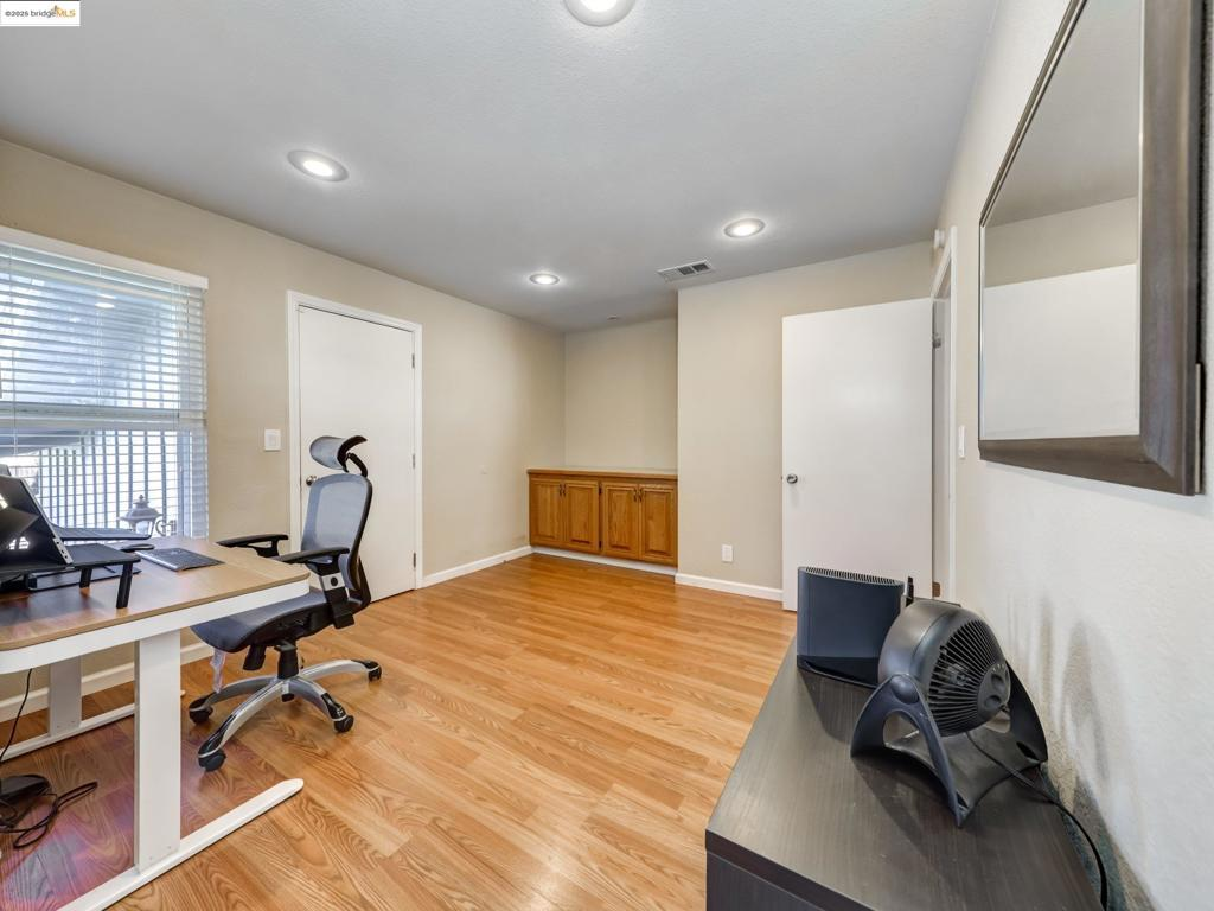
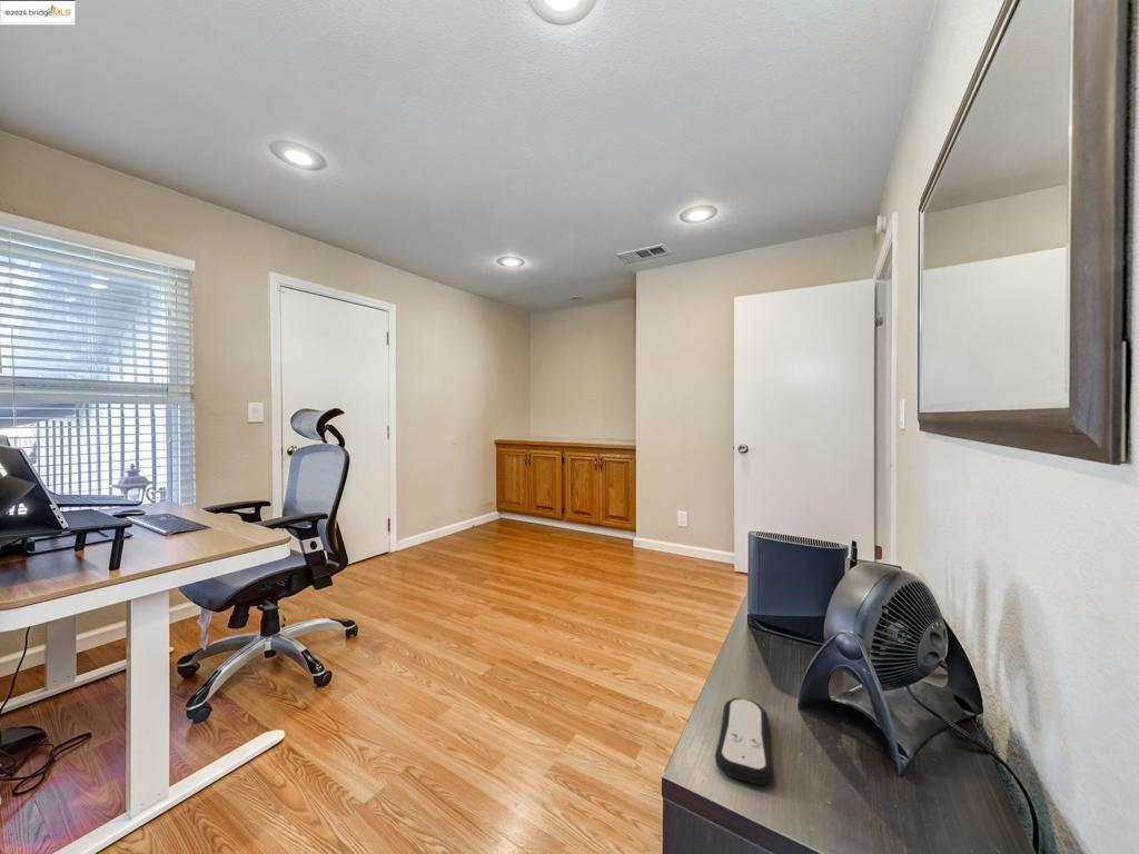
+ remote control [714,697,774,786]
